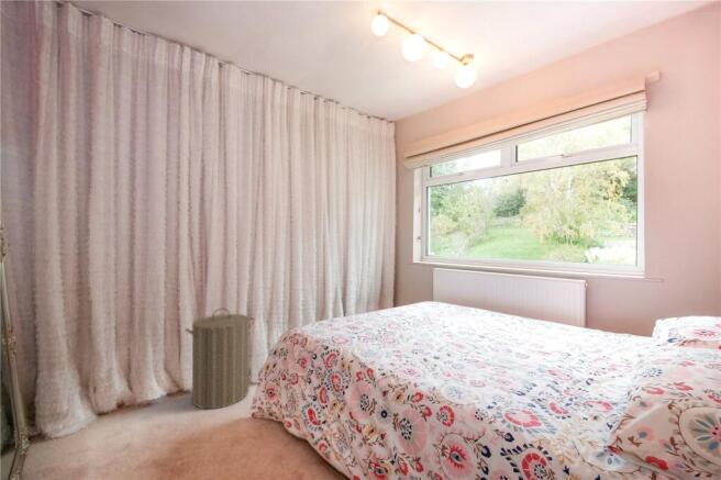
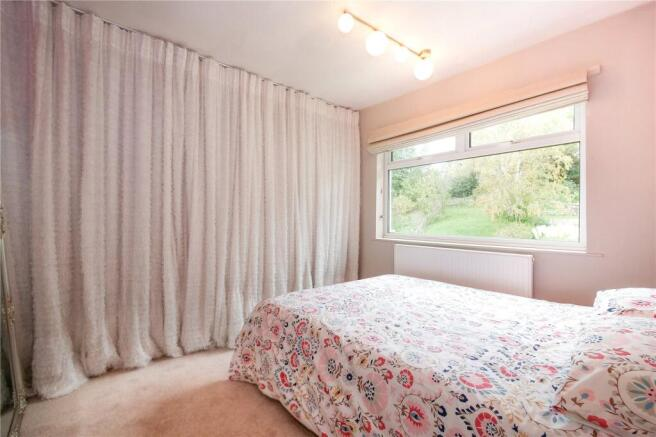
- laundry hamper [184,308,255,410]
